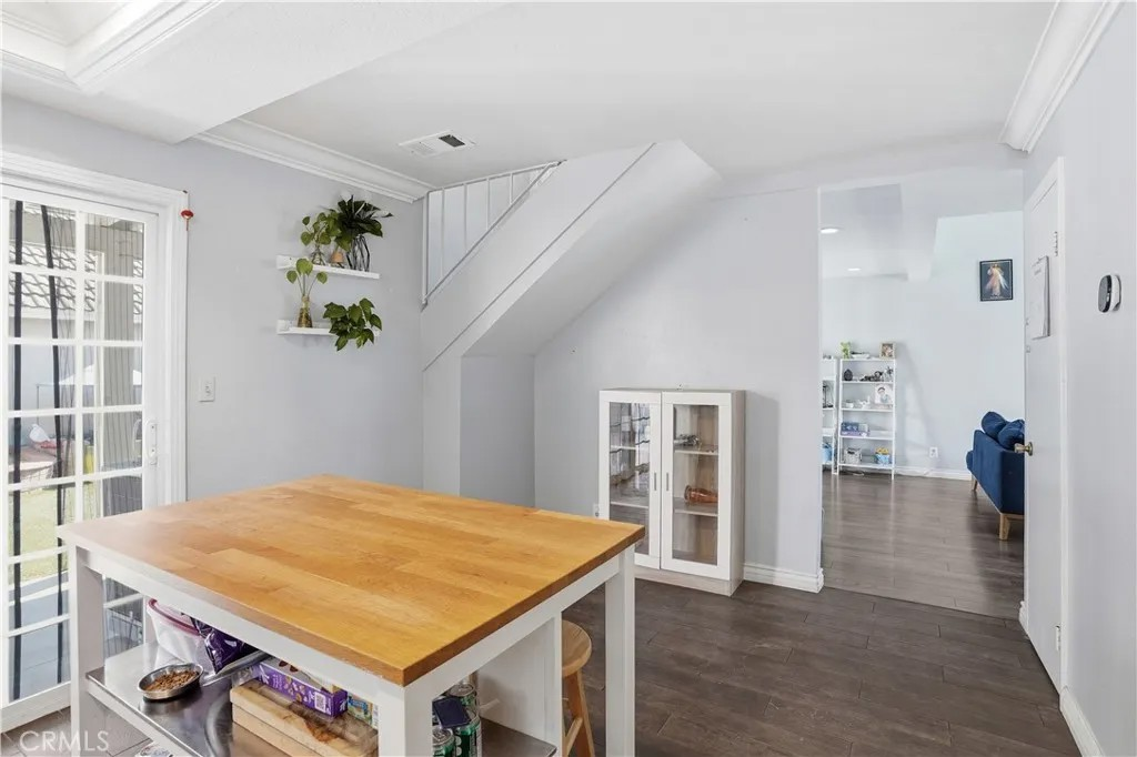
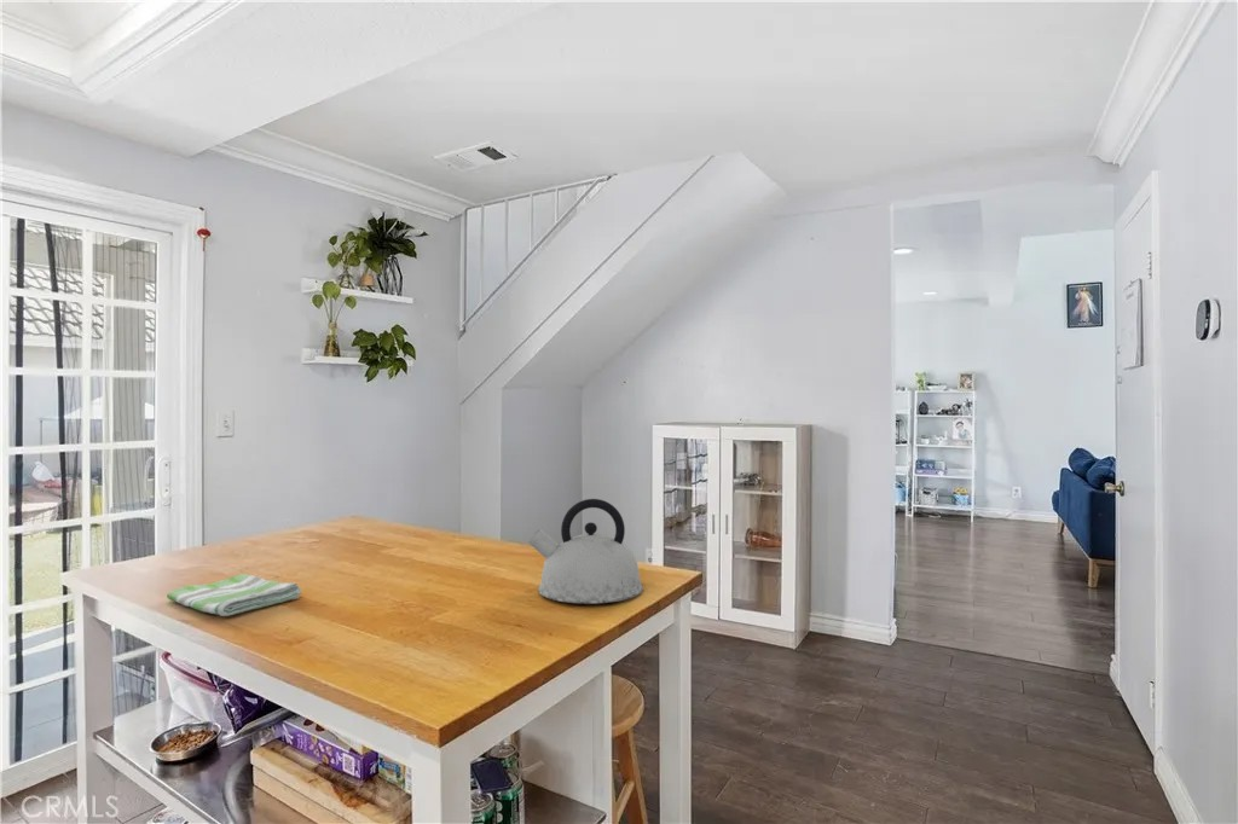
+ kettle [527,498,644,604]
+ dish towel [166,573,302,617]
